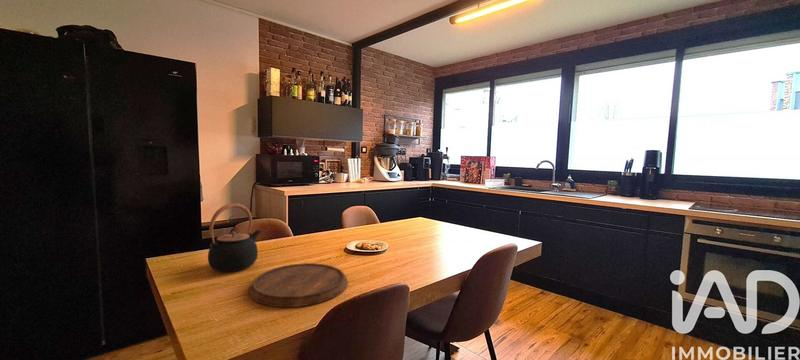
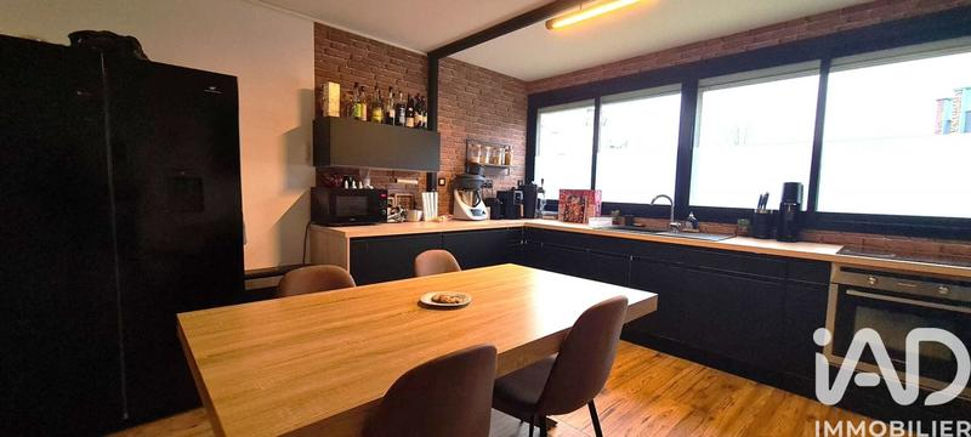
- teapot [207,202,262,273]
- cutting board [248,262,349,308]
